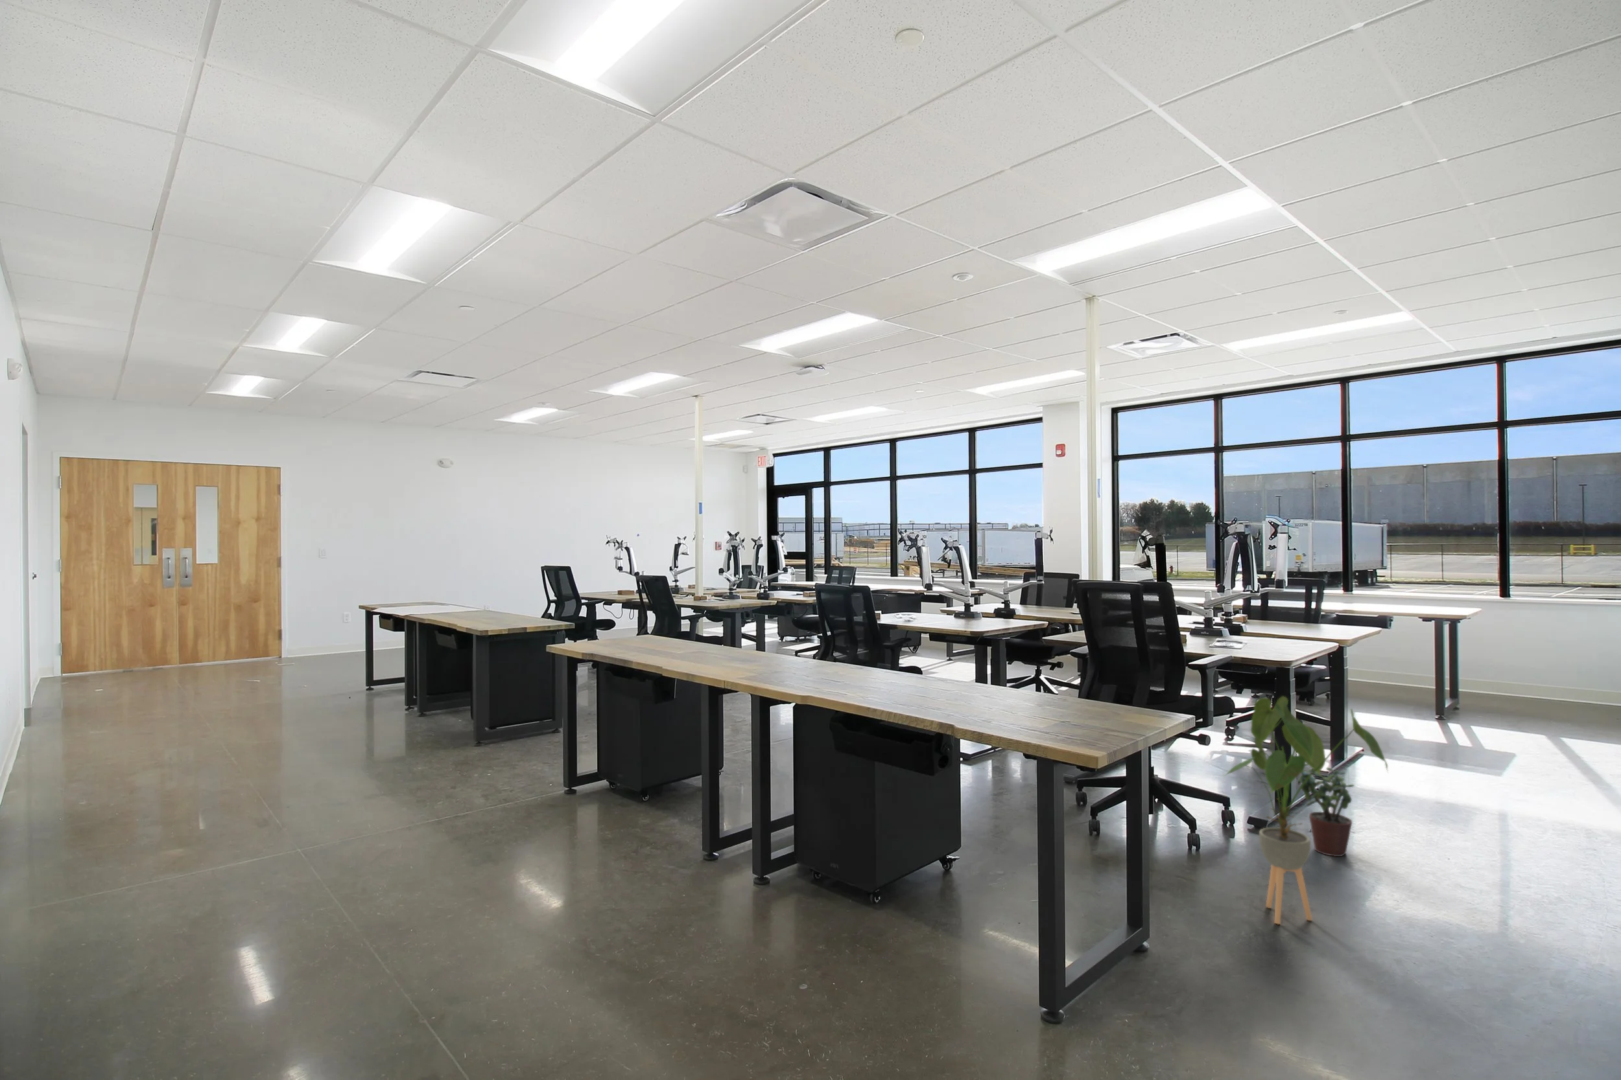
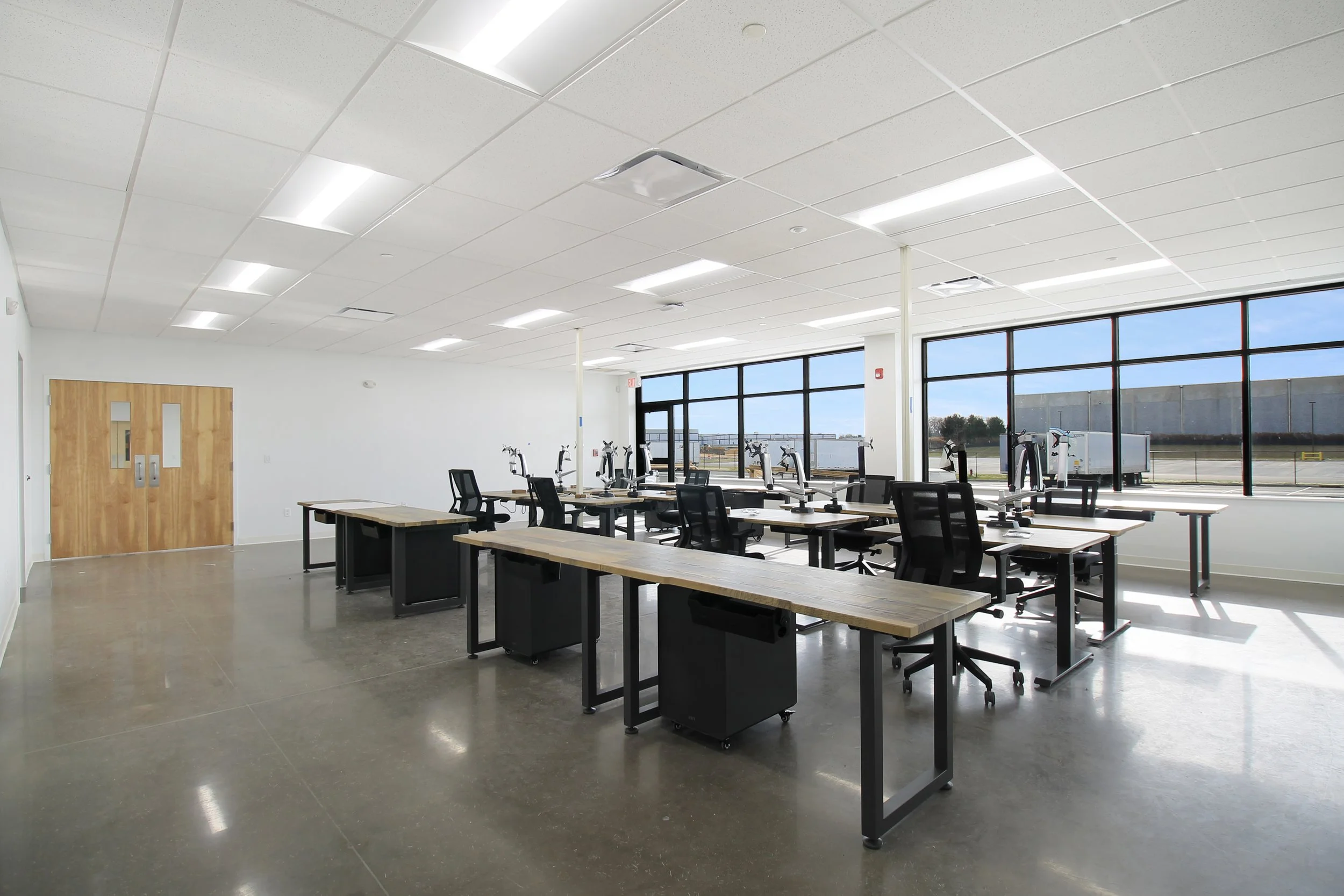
- potted plant [1297,763,1356,857]
- house plant [1222,695,1389,926]
